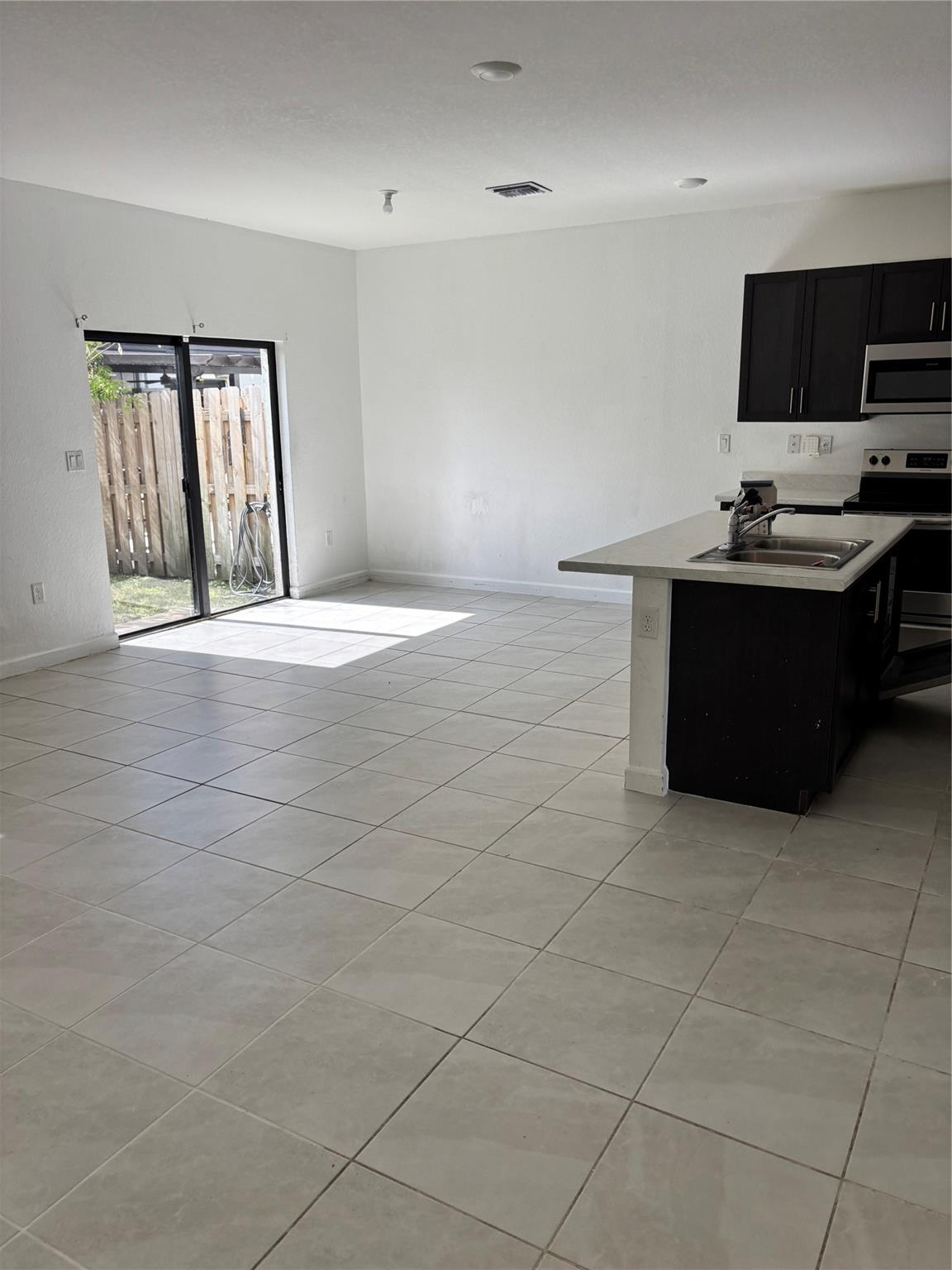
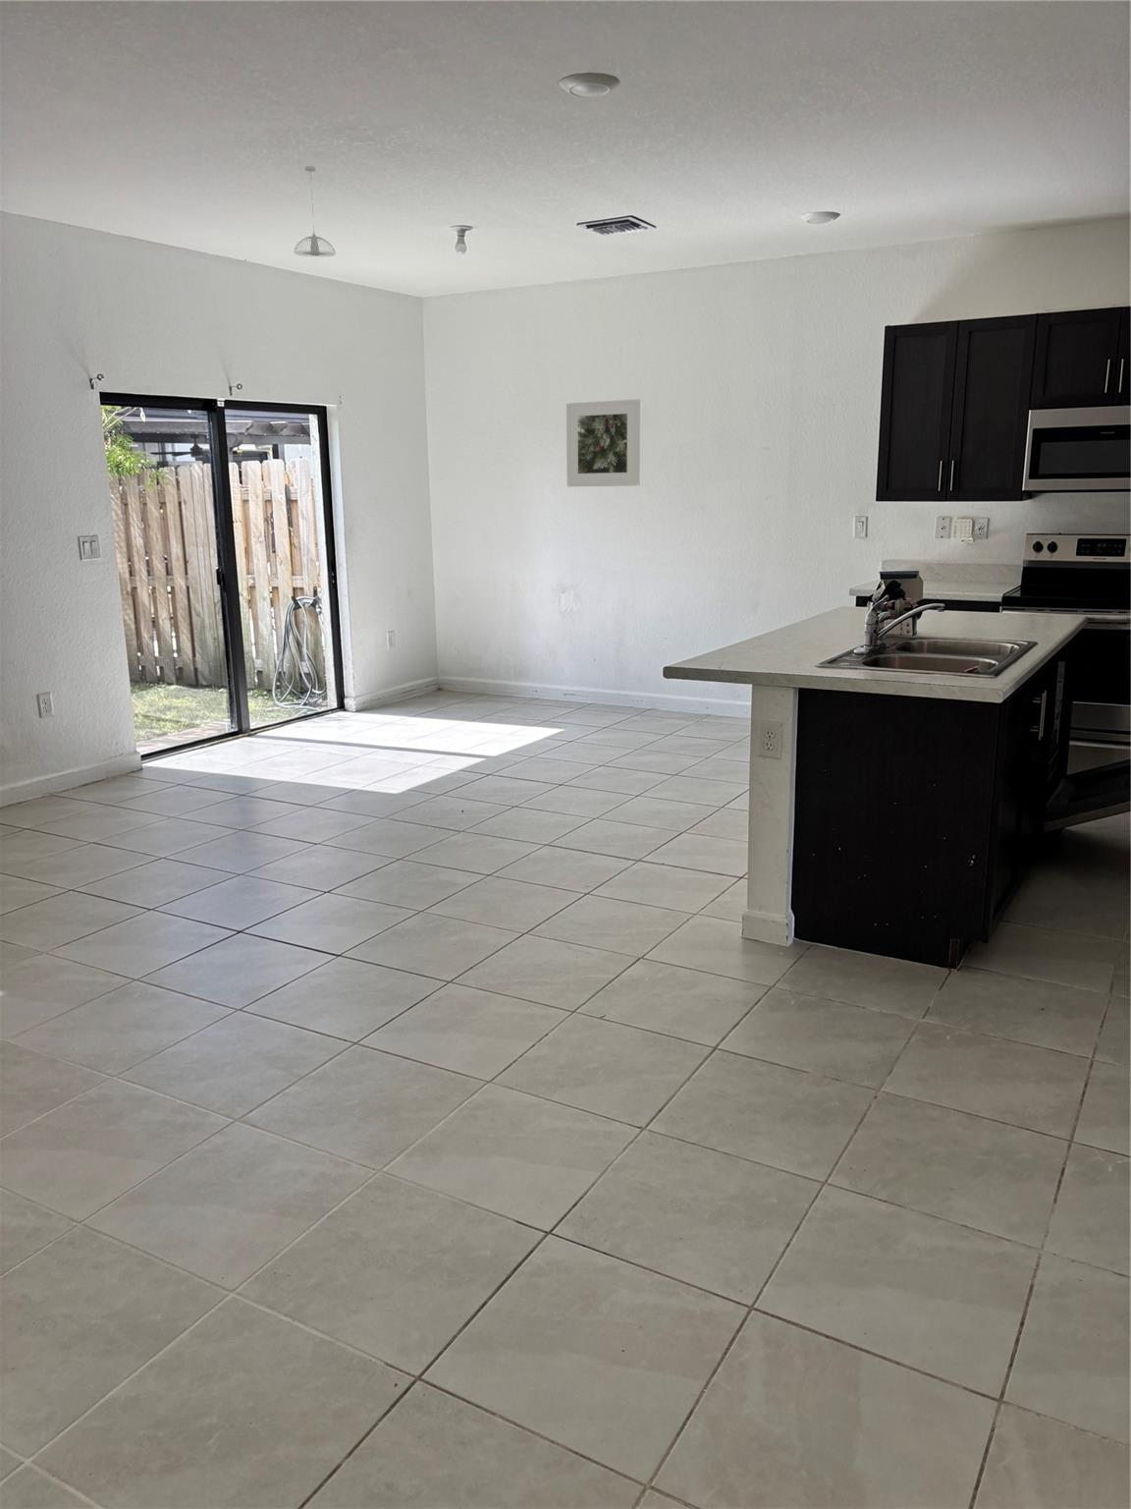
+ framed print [566,398,642,487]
+ pendant light [293,165,336,258]
